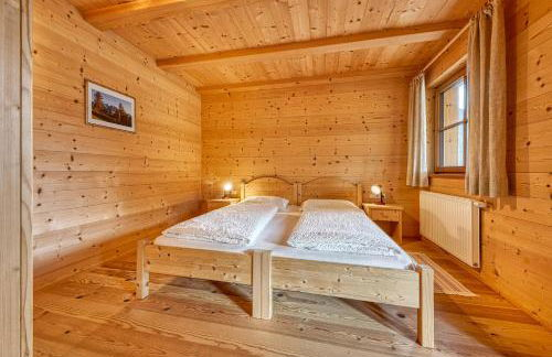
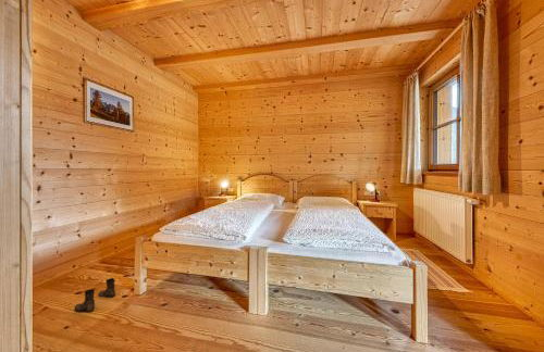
+ boots [73,277,116,312]
